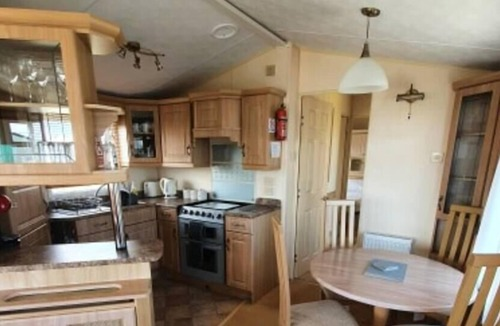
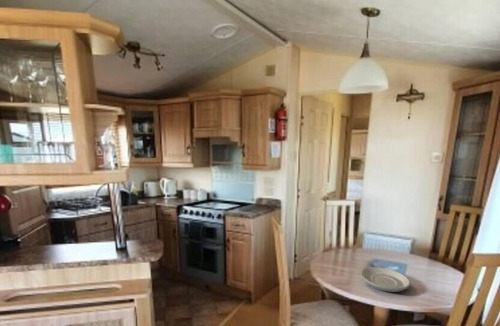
+ plate [360,266,412,293]
